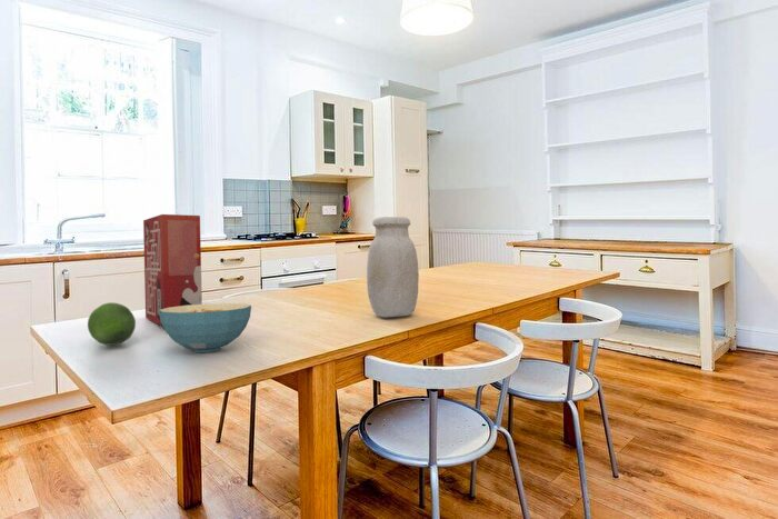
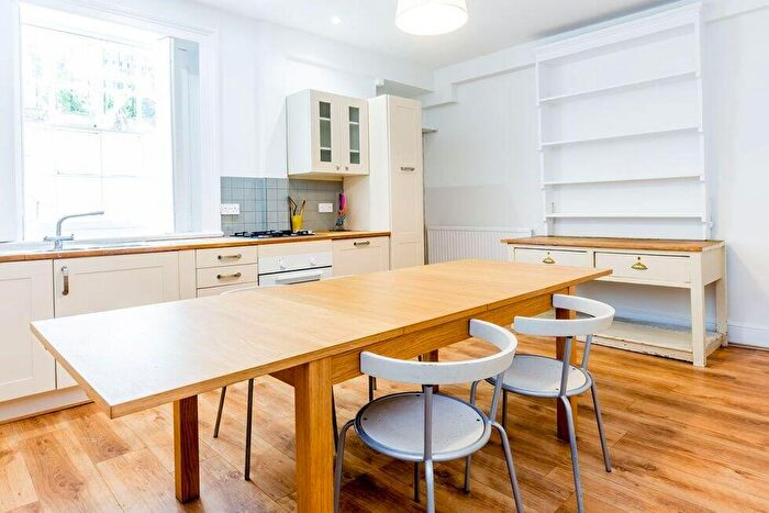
- jar [366,216,420,318]
- fruit [87,301,137,347]
- cereal bowl [159,302,252,353]
- cereal box [142,213,203,327]
